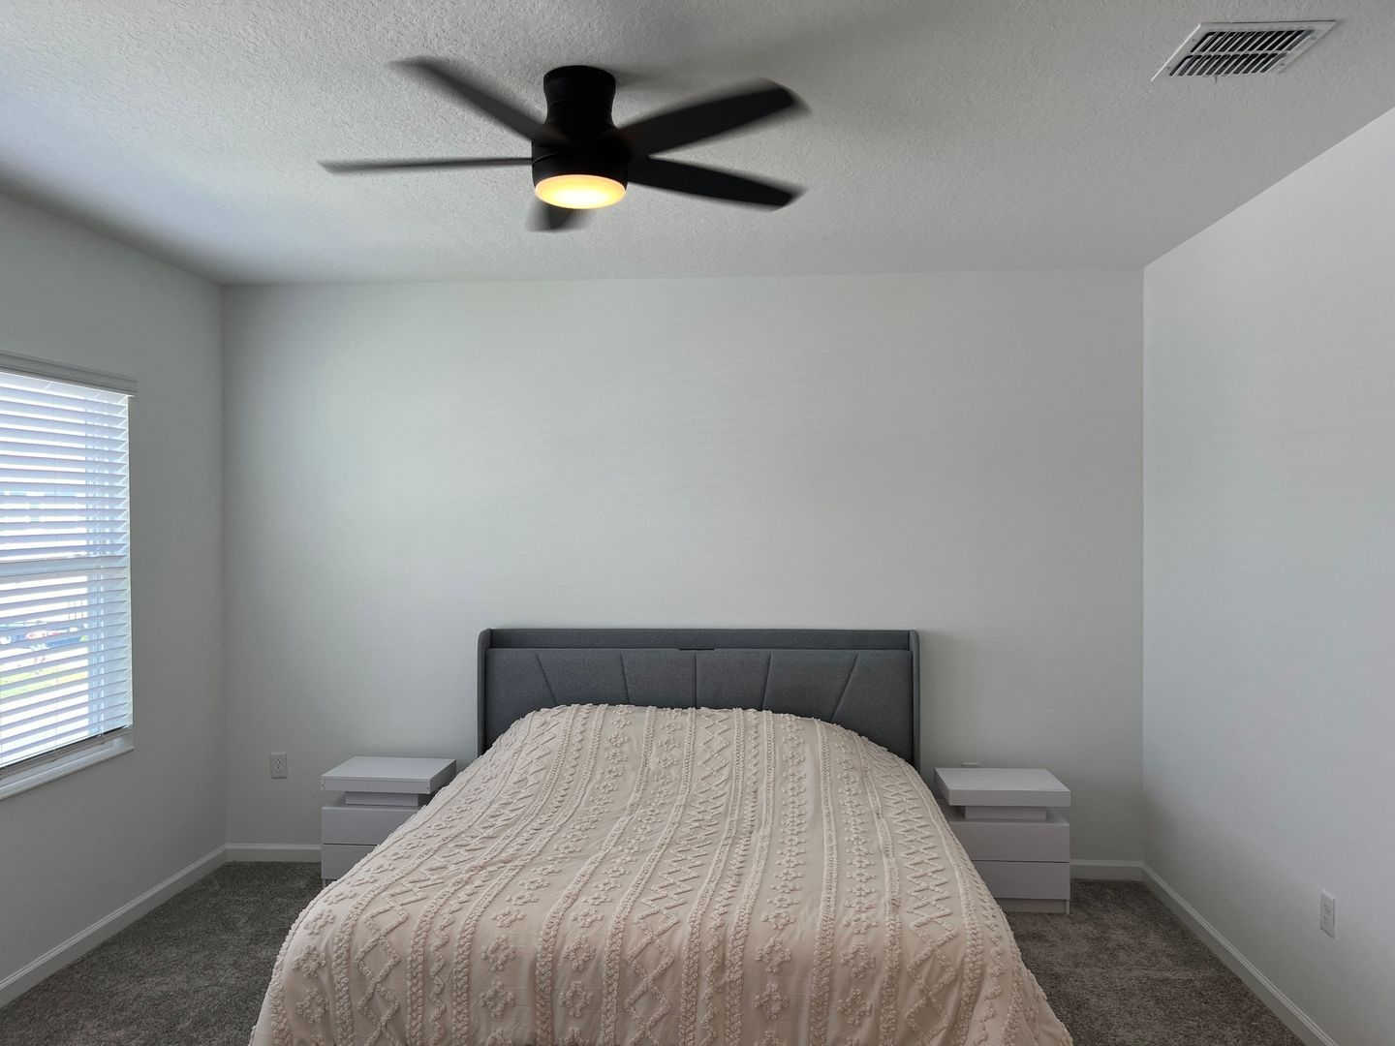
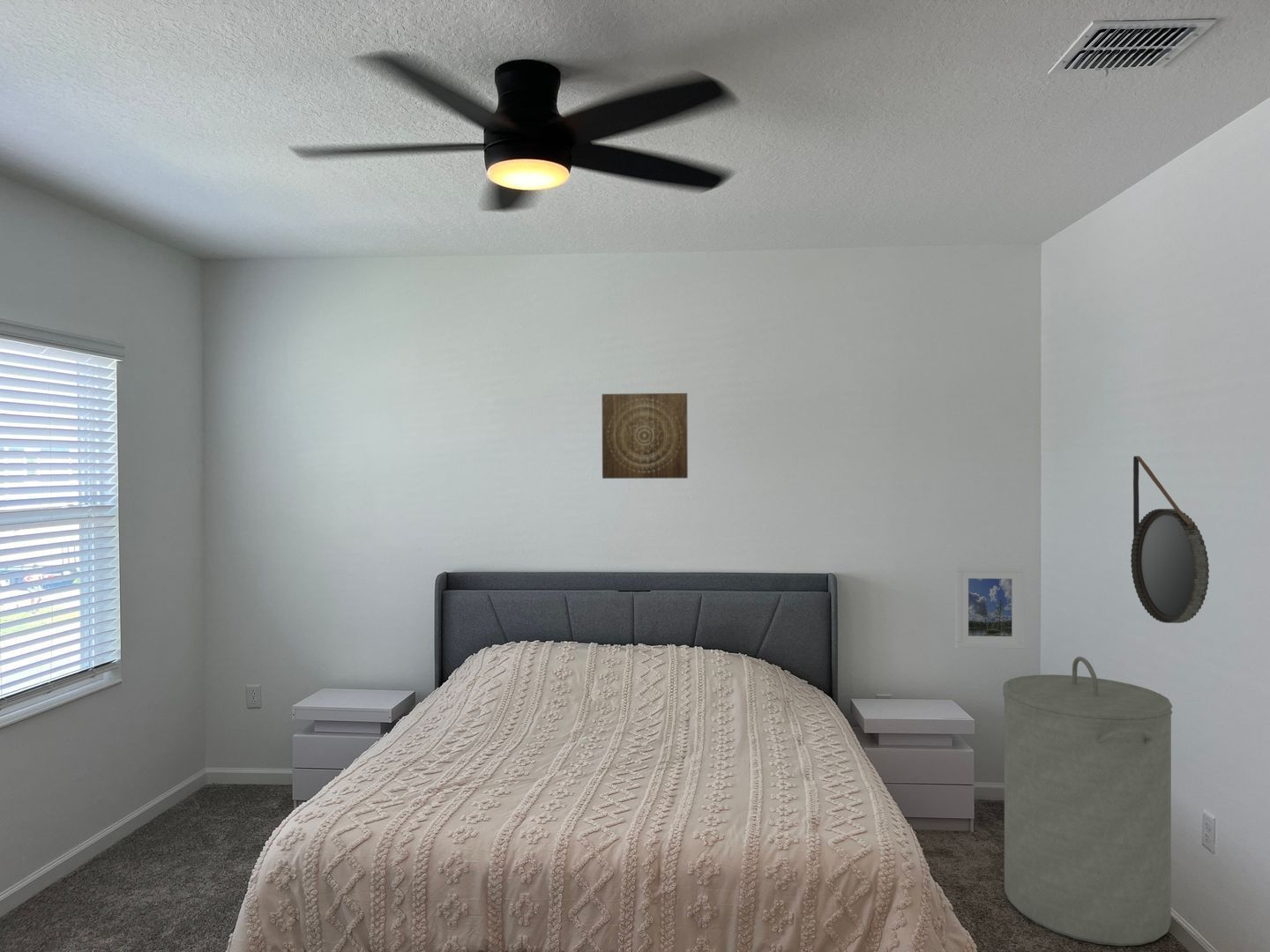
+ home mirror [1130,455,1210,624]
+ wall art [601,392,689,480]
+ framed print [954,565,1026,650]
+ laundry hamper [1002,656,1173,947]
